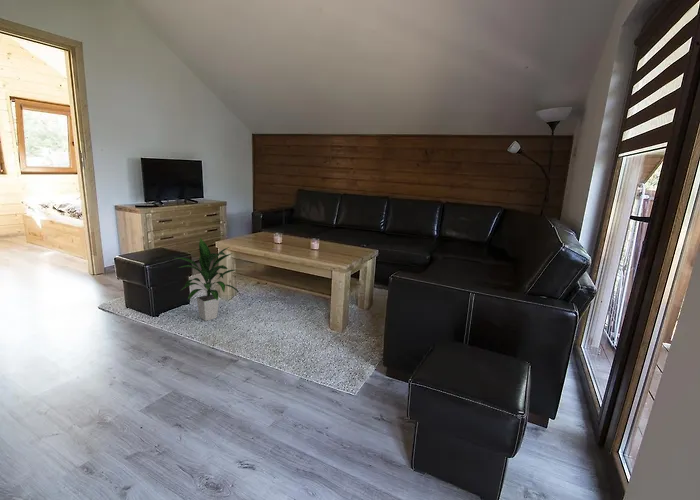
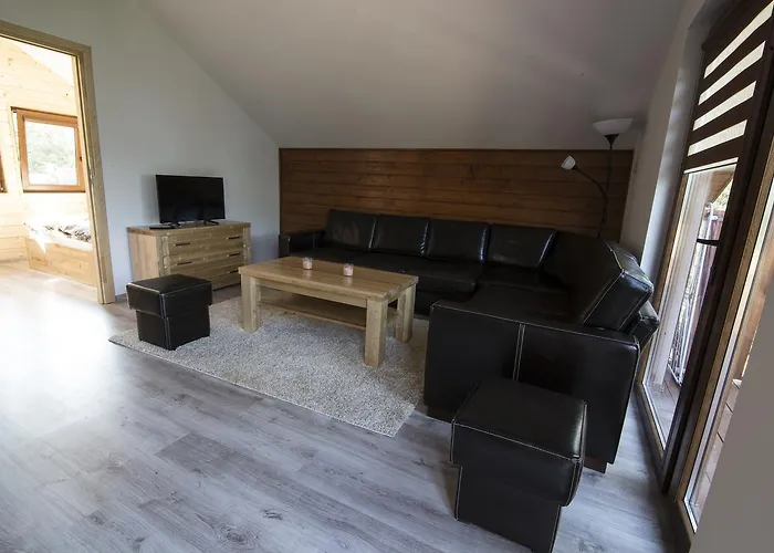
- indoor plant [175,237,241,322]
